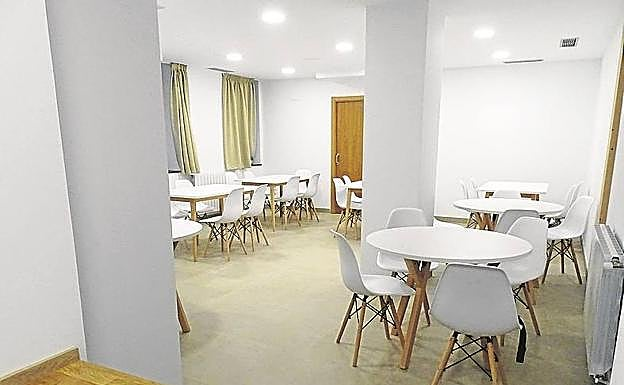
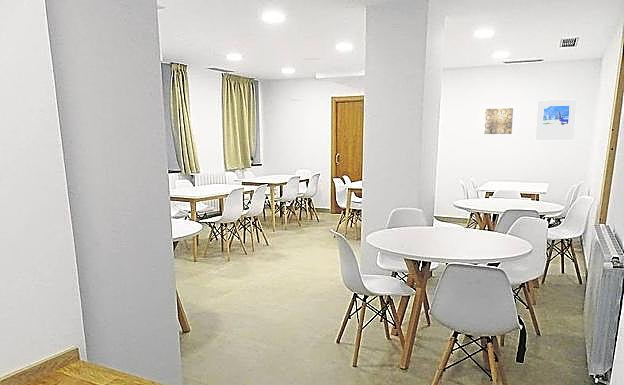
+ wall art [483,107,514,135]
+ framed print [535,99,578,141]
